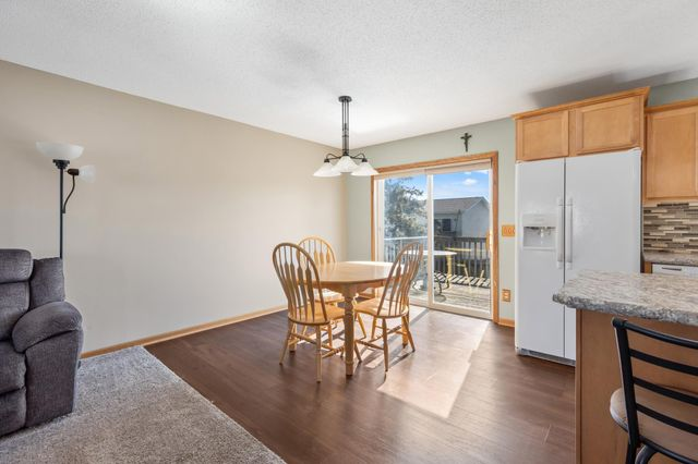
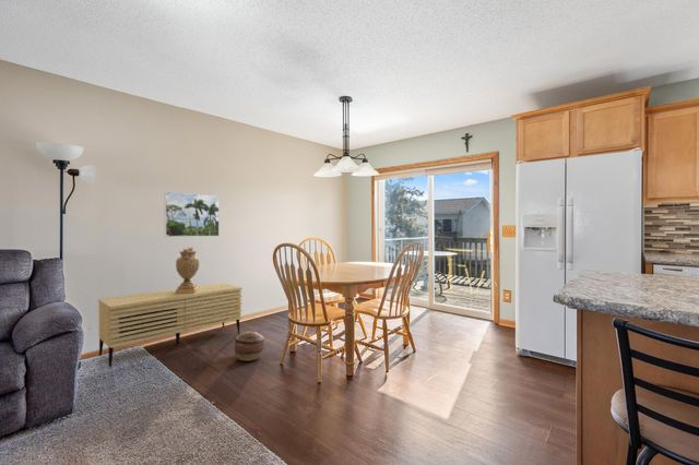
+ sideboard [97,283,244,368]
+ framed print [164,191,221,238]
+ decorative urn [175,246,200,294]
+ basket [234,331,265,362]
